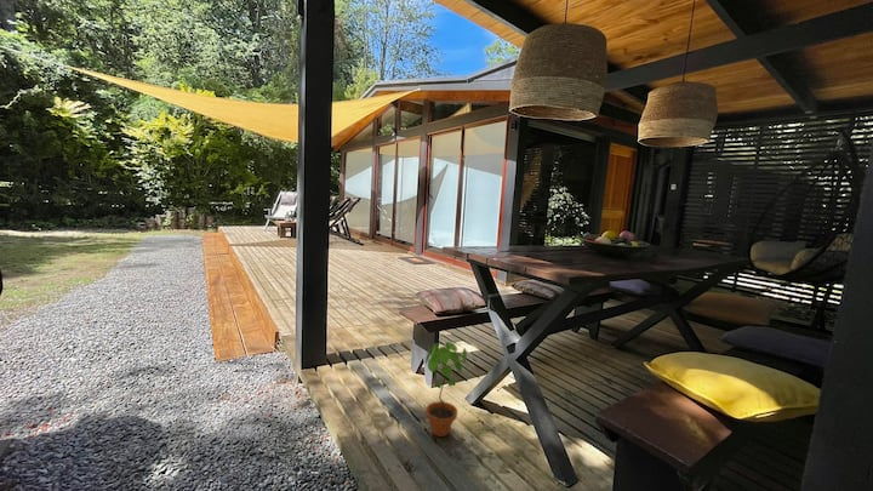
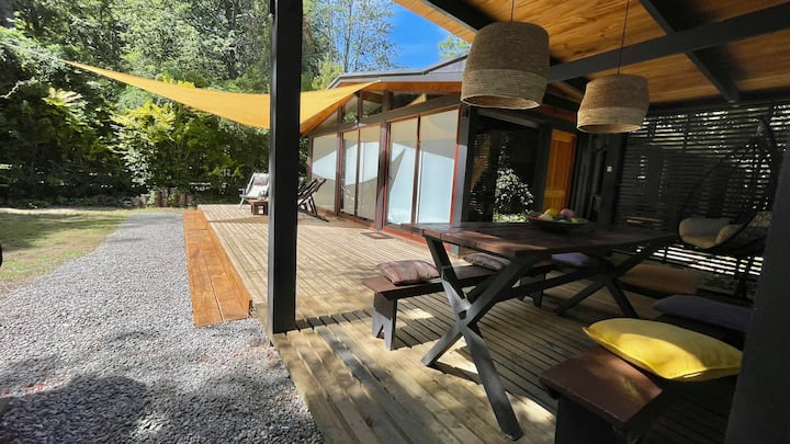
- potted plant [424,341,468,438]
